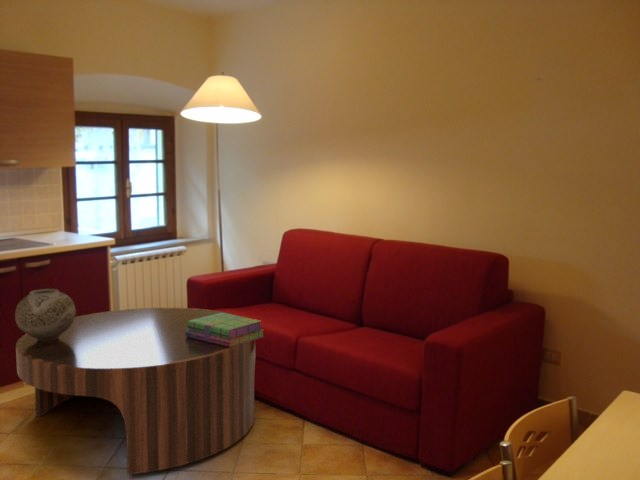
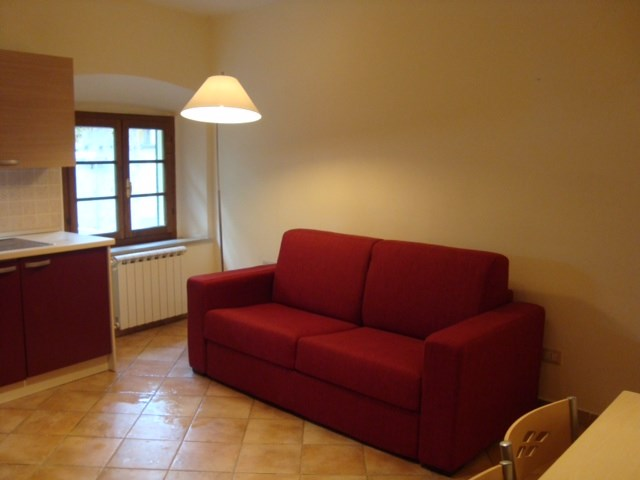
- stack of books [185,312,265,347]
- coffee table [15,307,256,476]
- vase [14,288,77,341]
